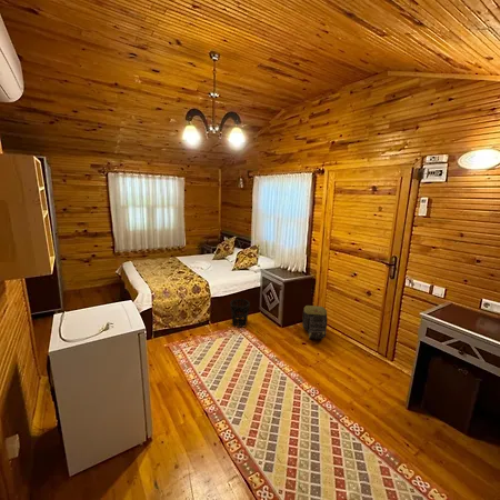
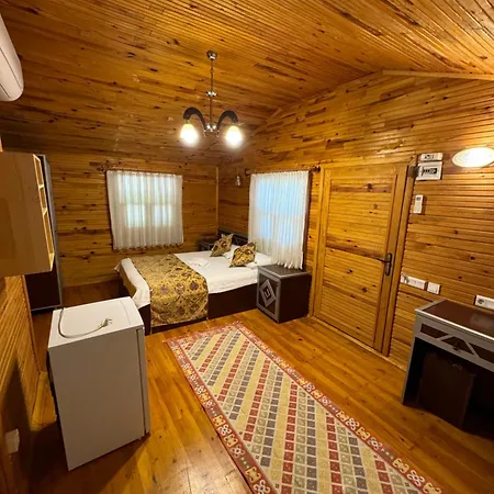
- backpack [301,304,328,341]
- wastebasket [229,298,251,329]
